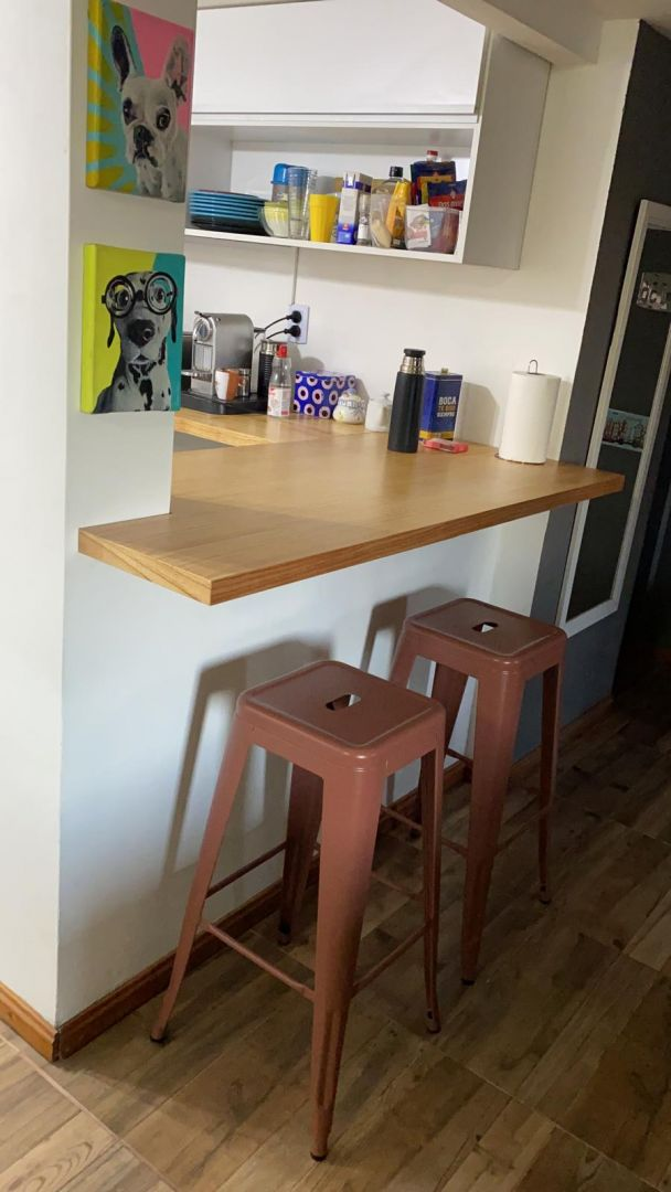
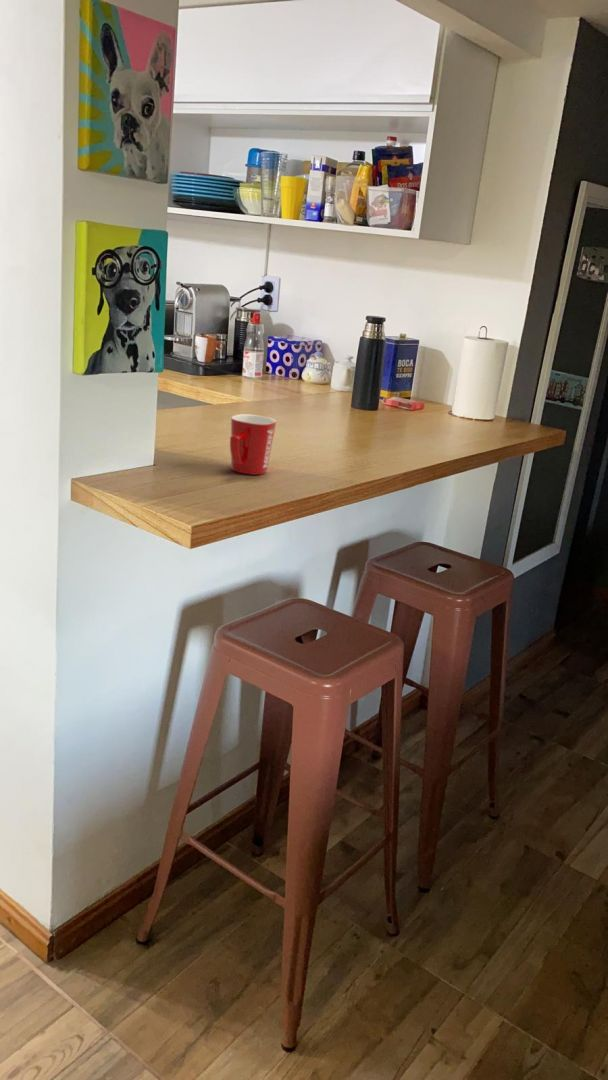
+ mug [229,413,277,476]
